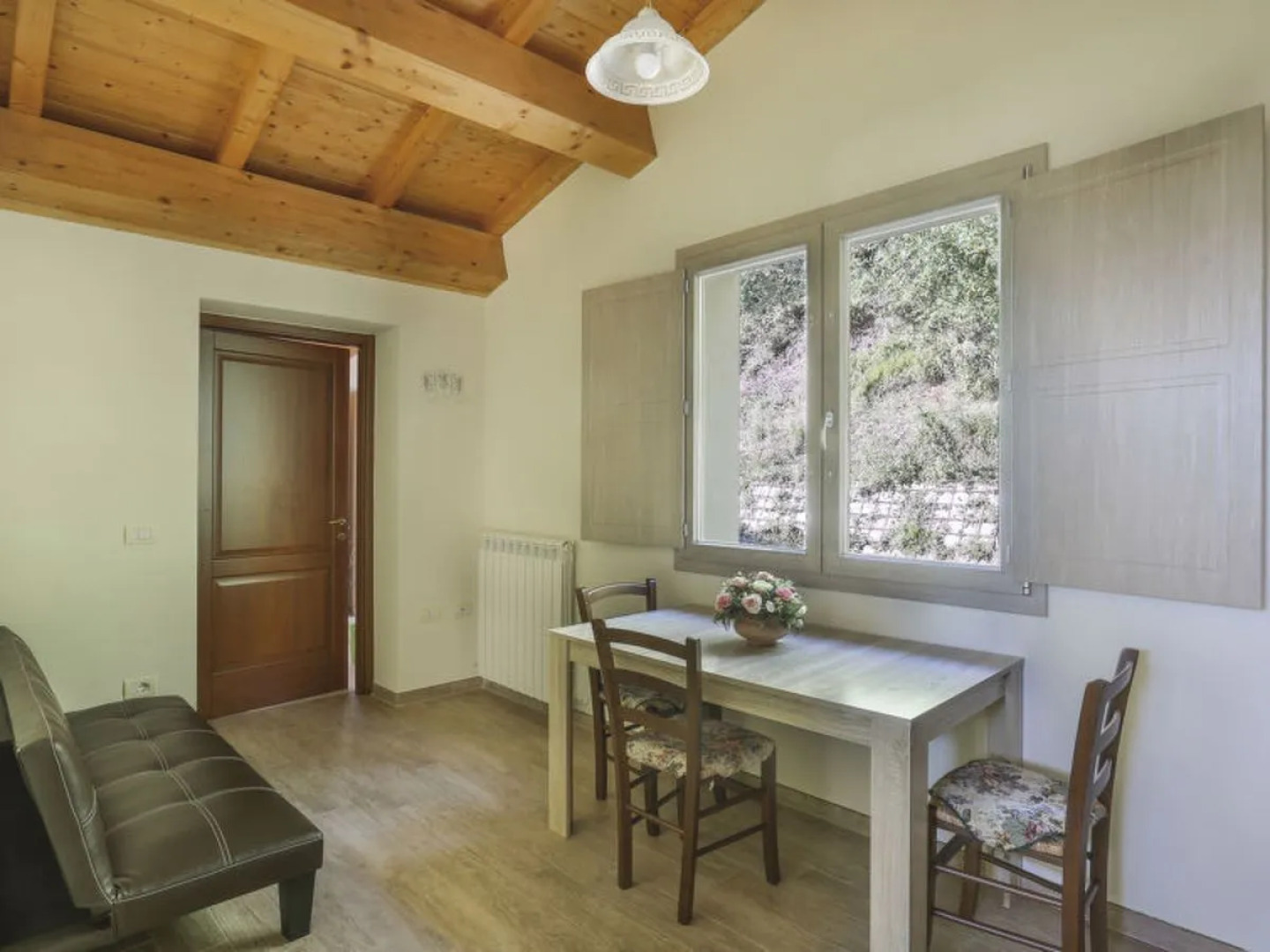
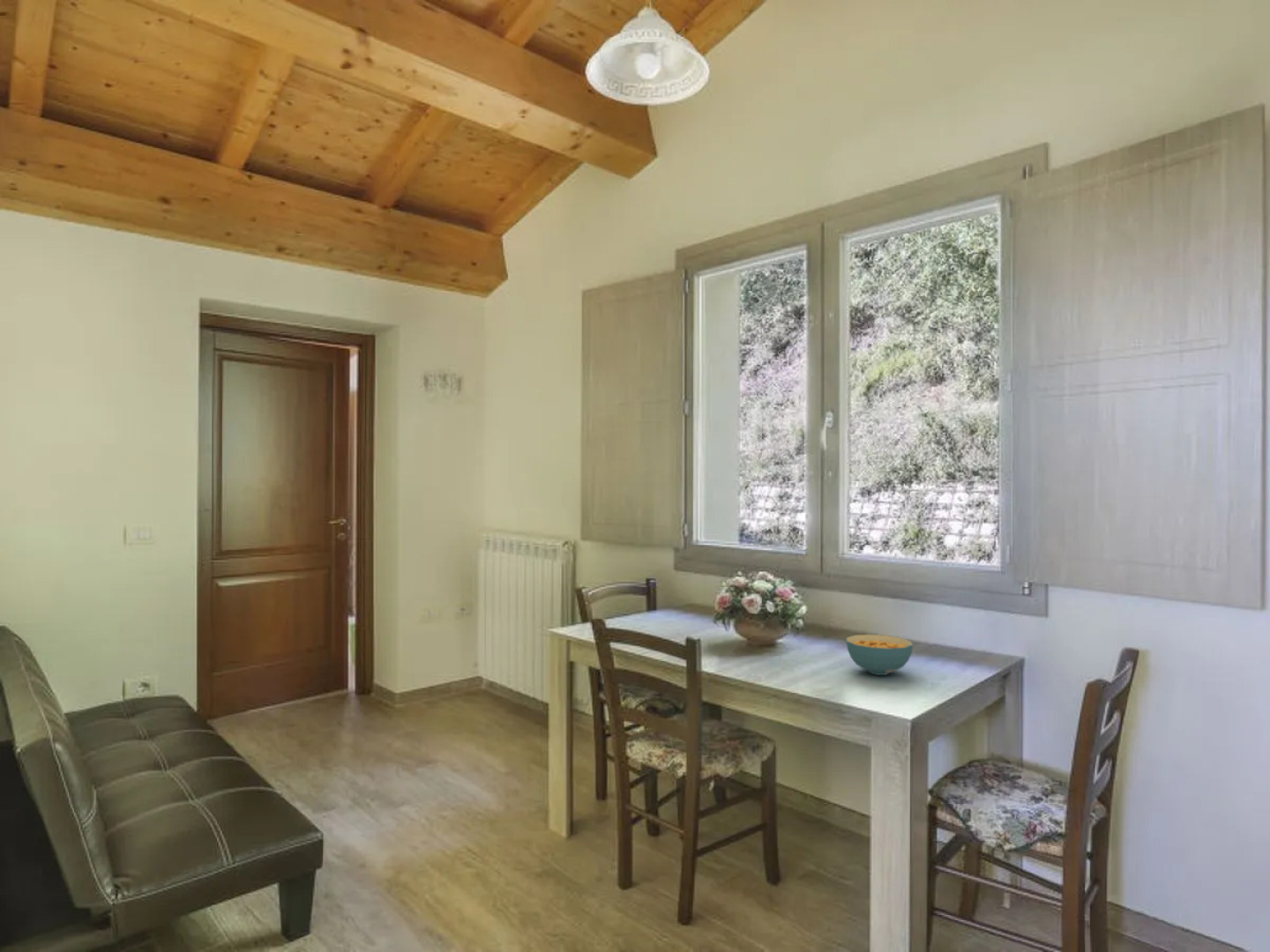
+ cereal bowl [845,634,914,676]
